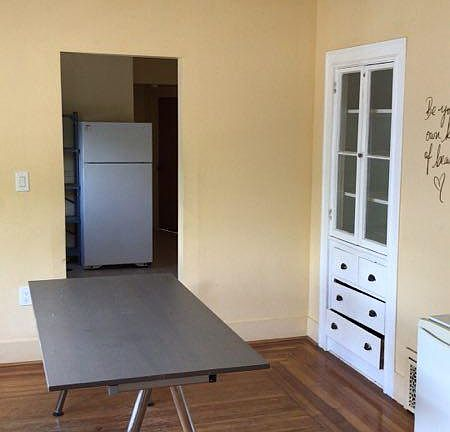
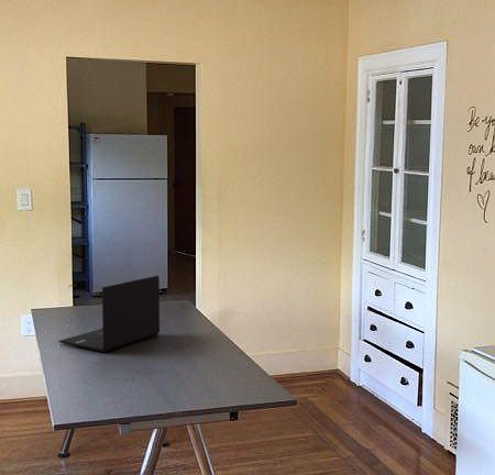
+ laptop [57,275,161,353]
